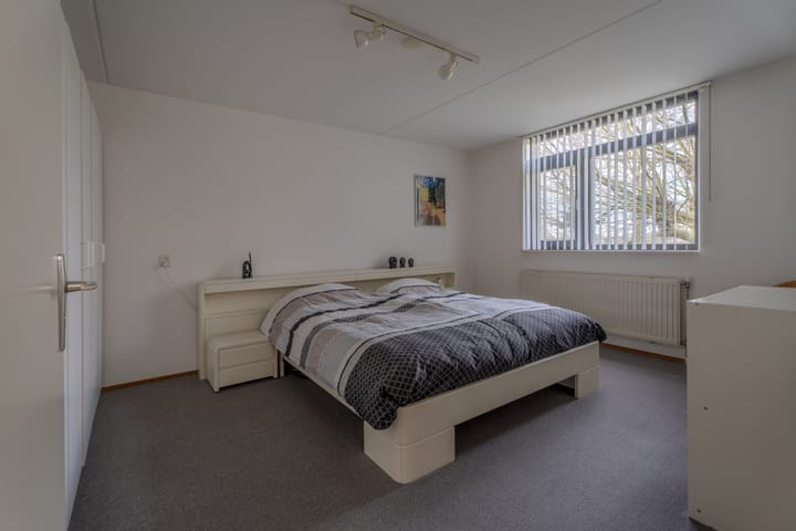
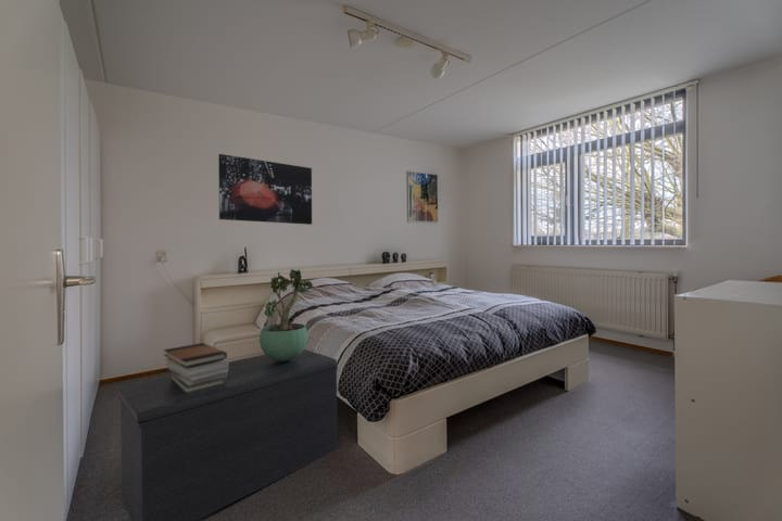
+ wall art [217,153,313,226]
+ bench [117,348,339,521]
+ potted plant [258,268,314,361]
+ book stack [163,342,229,393]
